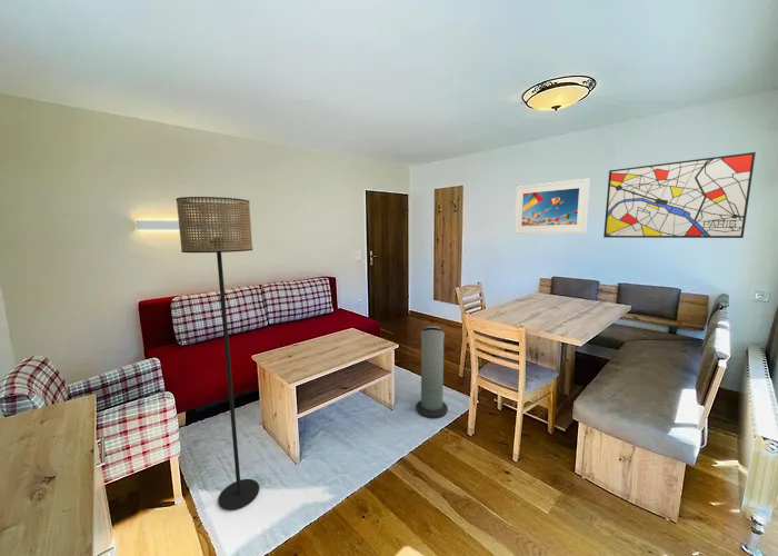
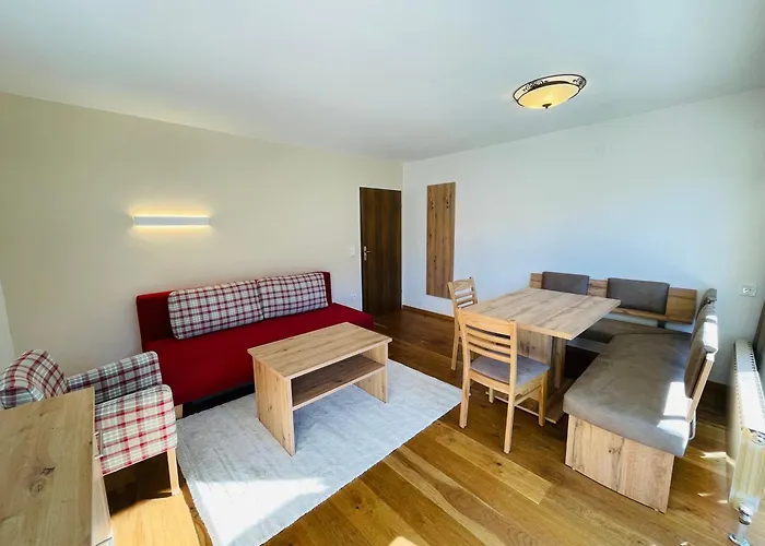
- floor lamp [174,196,260,512]
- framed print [513,178,590,235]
- air purifier [415,325,449,419]
- wall art [602,151,757,239]
